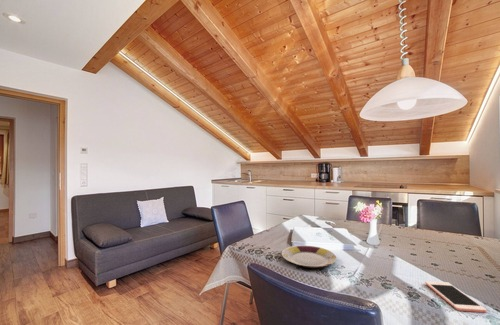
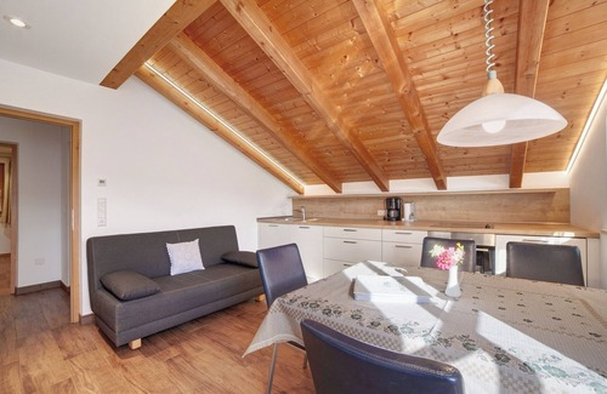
- cell phone [424,280,487,313]
- plate [281,244,337,269]
